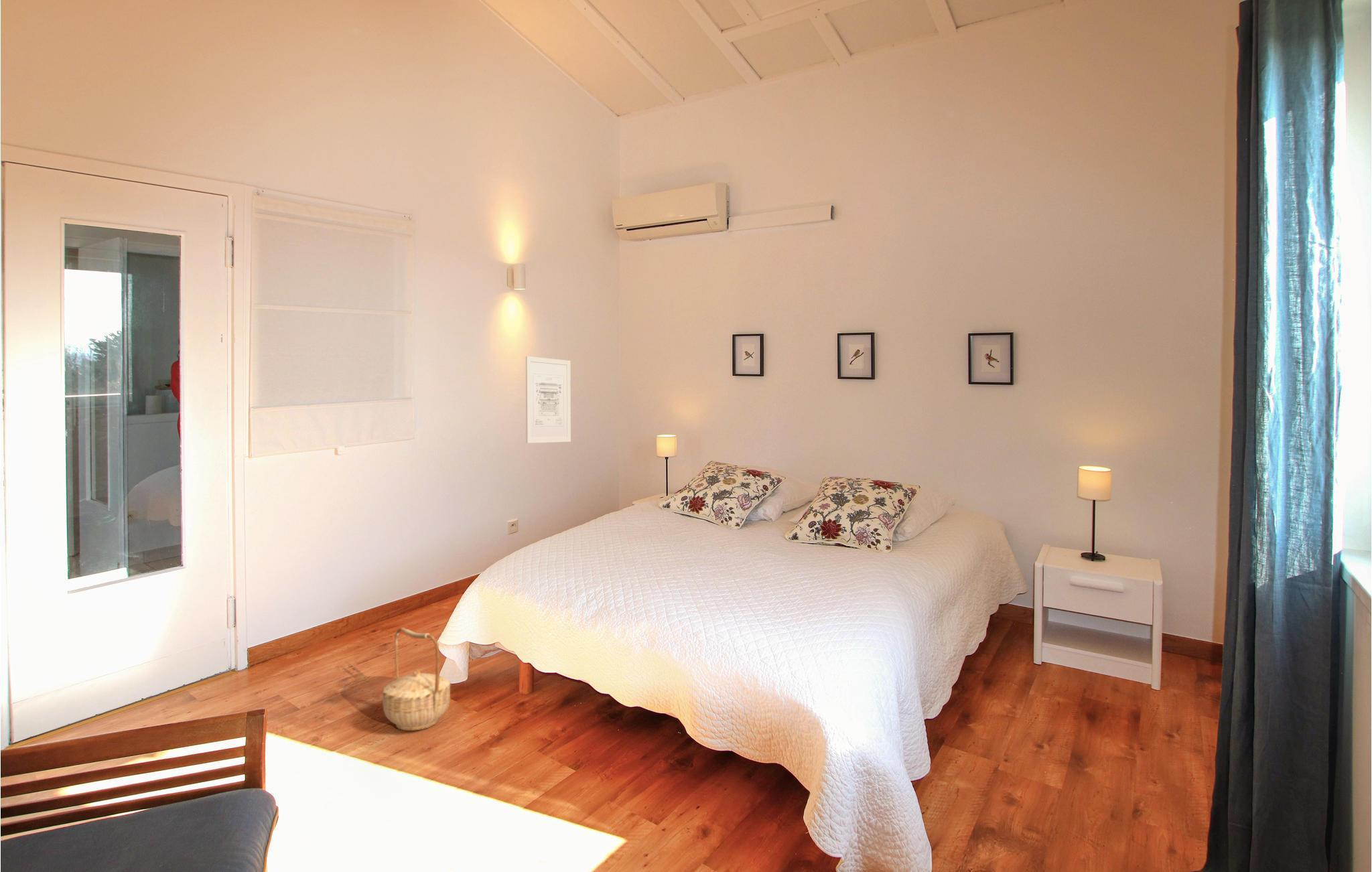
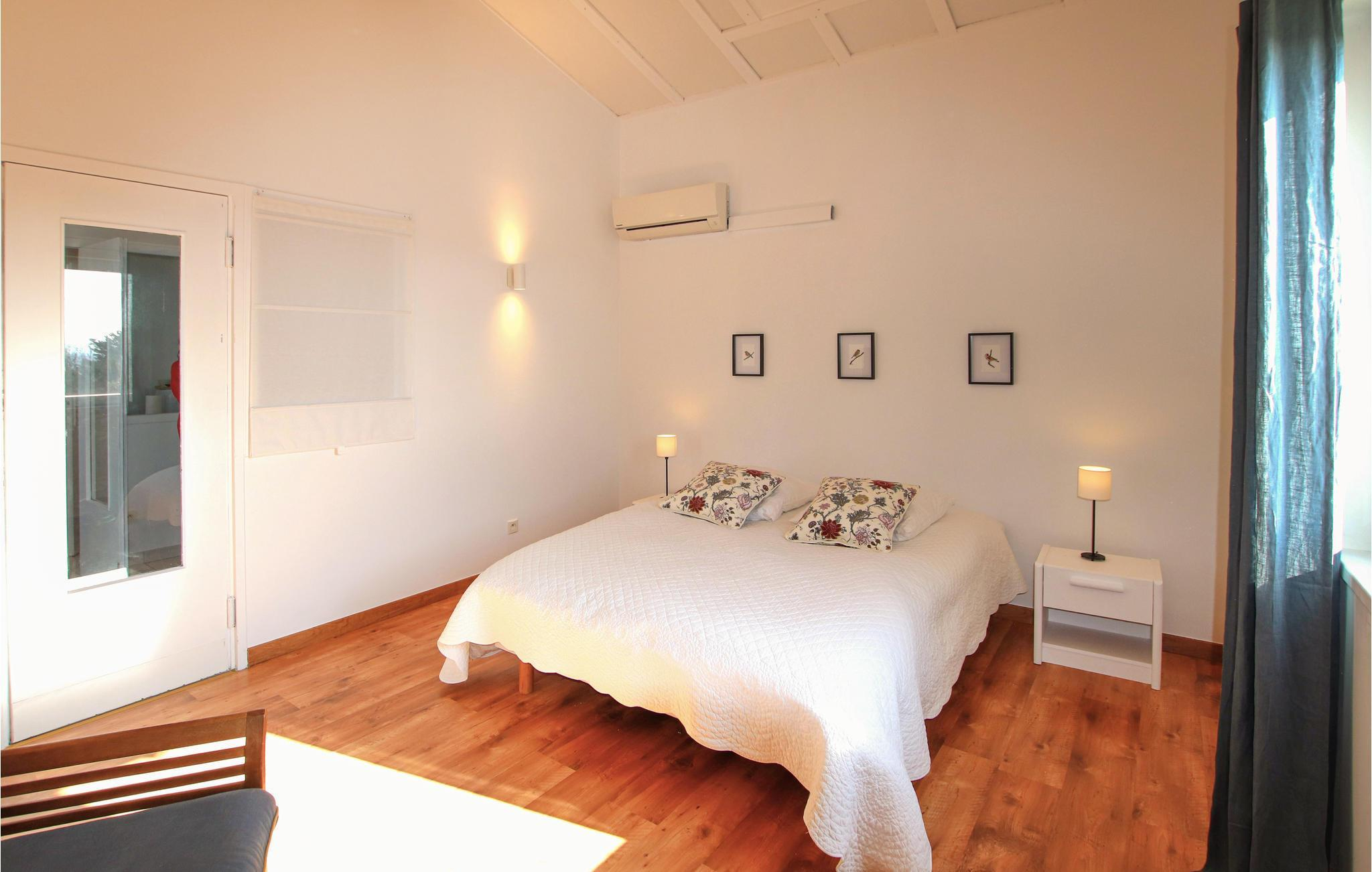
- wall art [525,356,571,443]
- basket [382,627,451,731]
